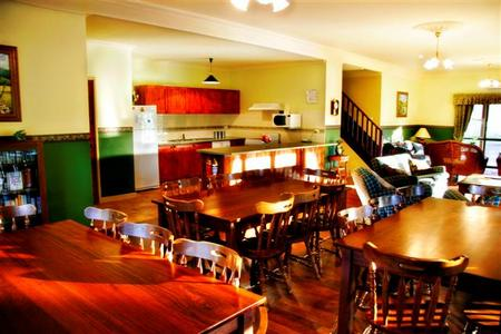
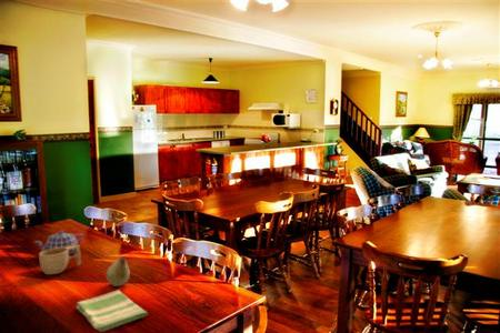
+ teapot [33,230,84,255]
+ dish towel [76,289,149,333]
+ fruit [106,255,131,287]
+ cup [38,244,82,275]
